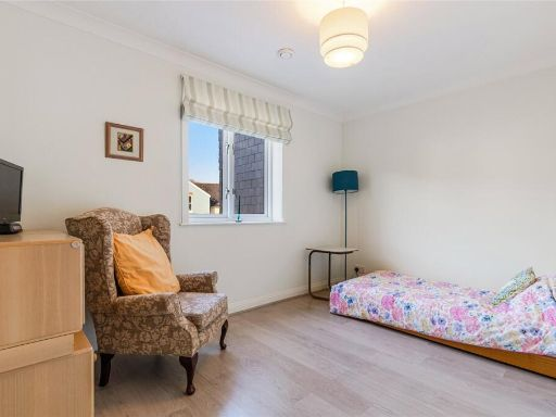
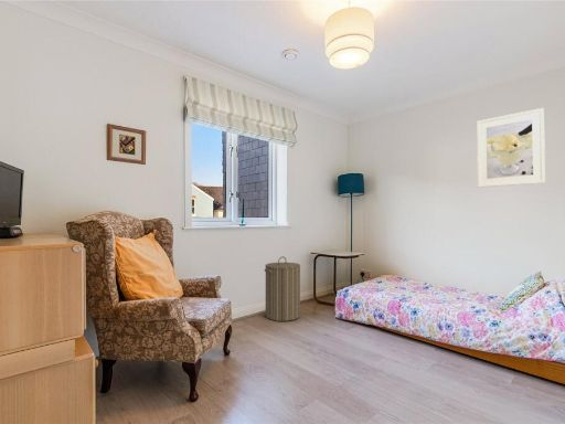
+ laundry hamper [264,255,301,322]
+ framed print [476,107,546,189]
